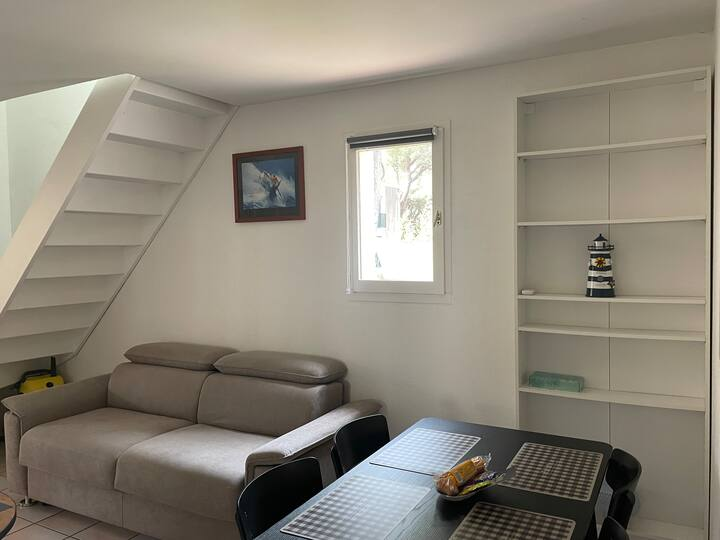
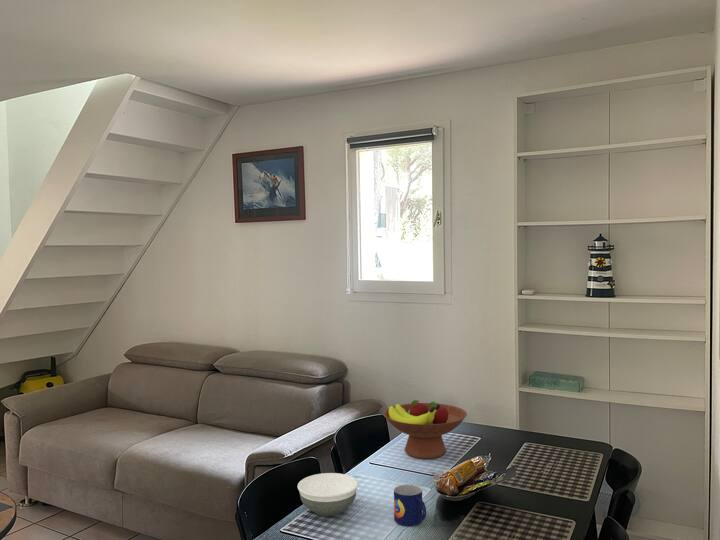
+ fruit bowl [382,399,468,460]
+ mug [393,484,427,527]
+ bowl [297,472,359,517]
